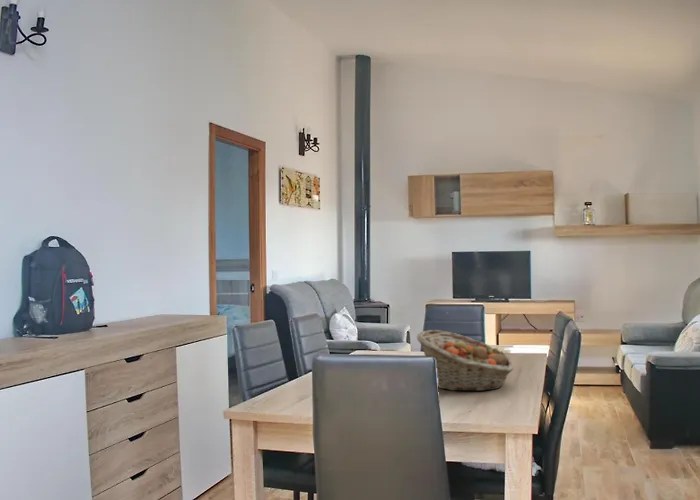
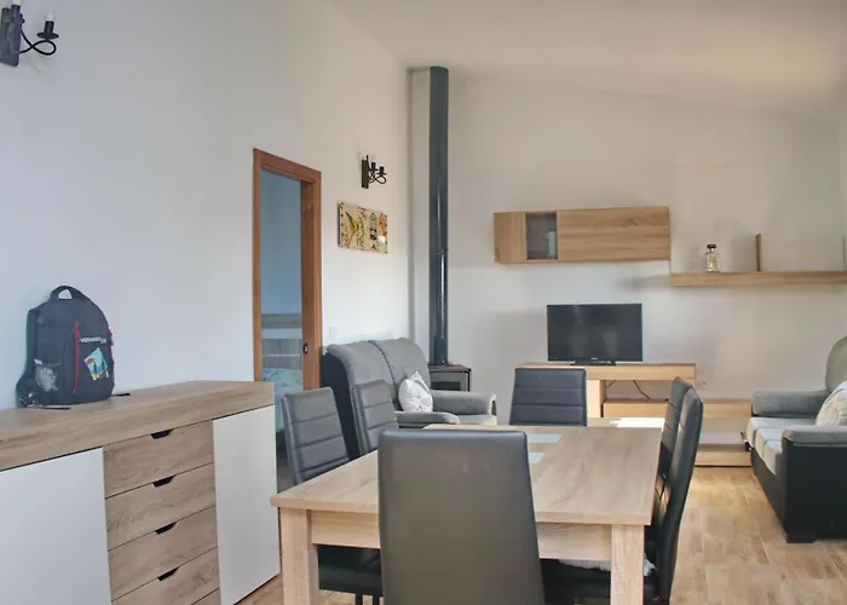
- fruit basket [416,329,515,392]
